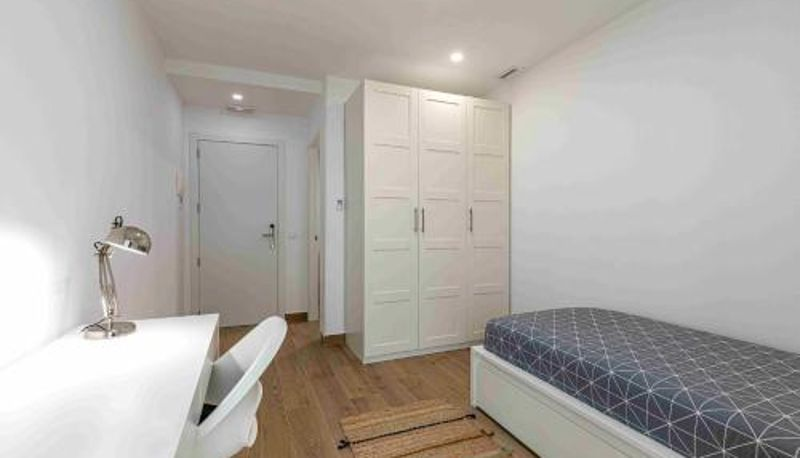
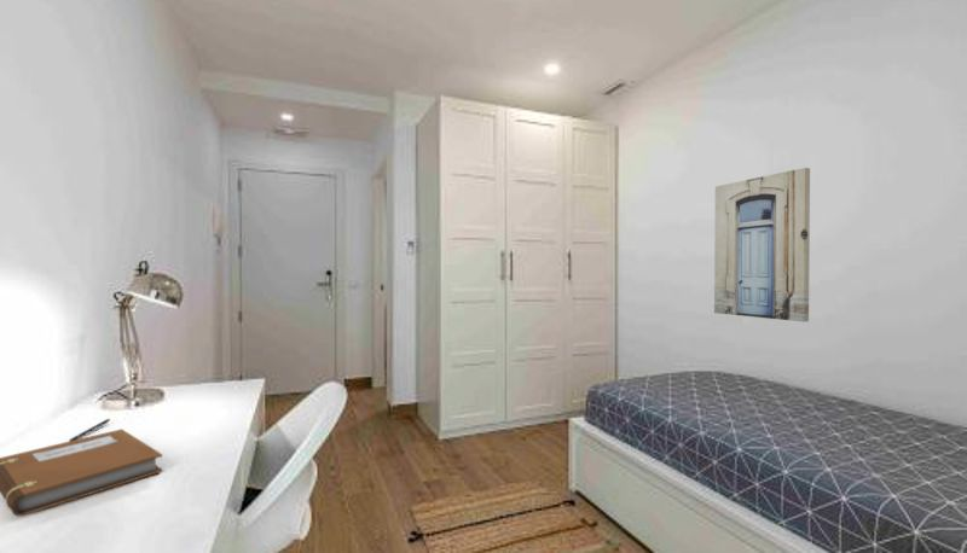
+ notebook [0,427,163,517]
+ wall art [713,167,811,324]
+ pen [68,418,111,442]
